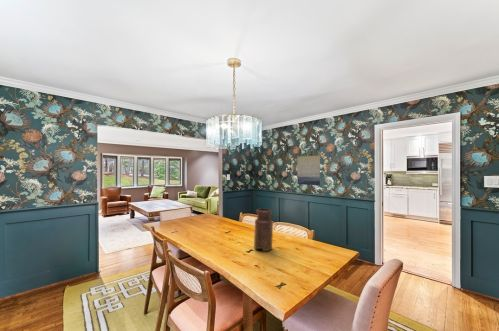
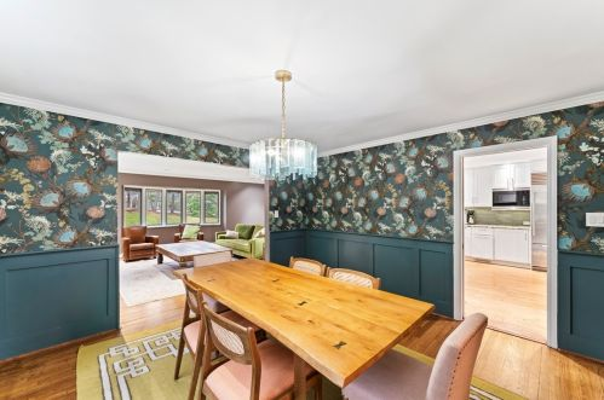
- wall art [296,155,321,186]
- vase [253,208,274,252]
